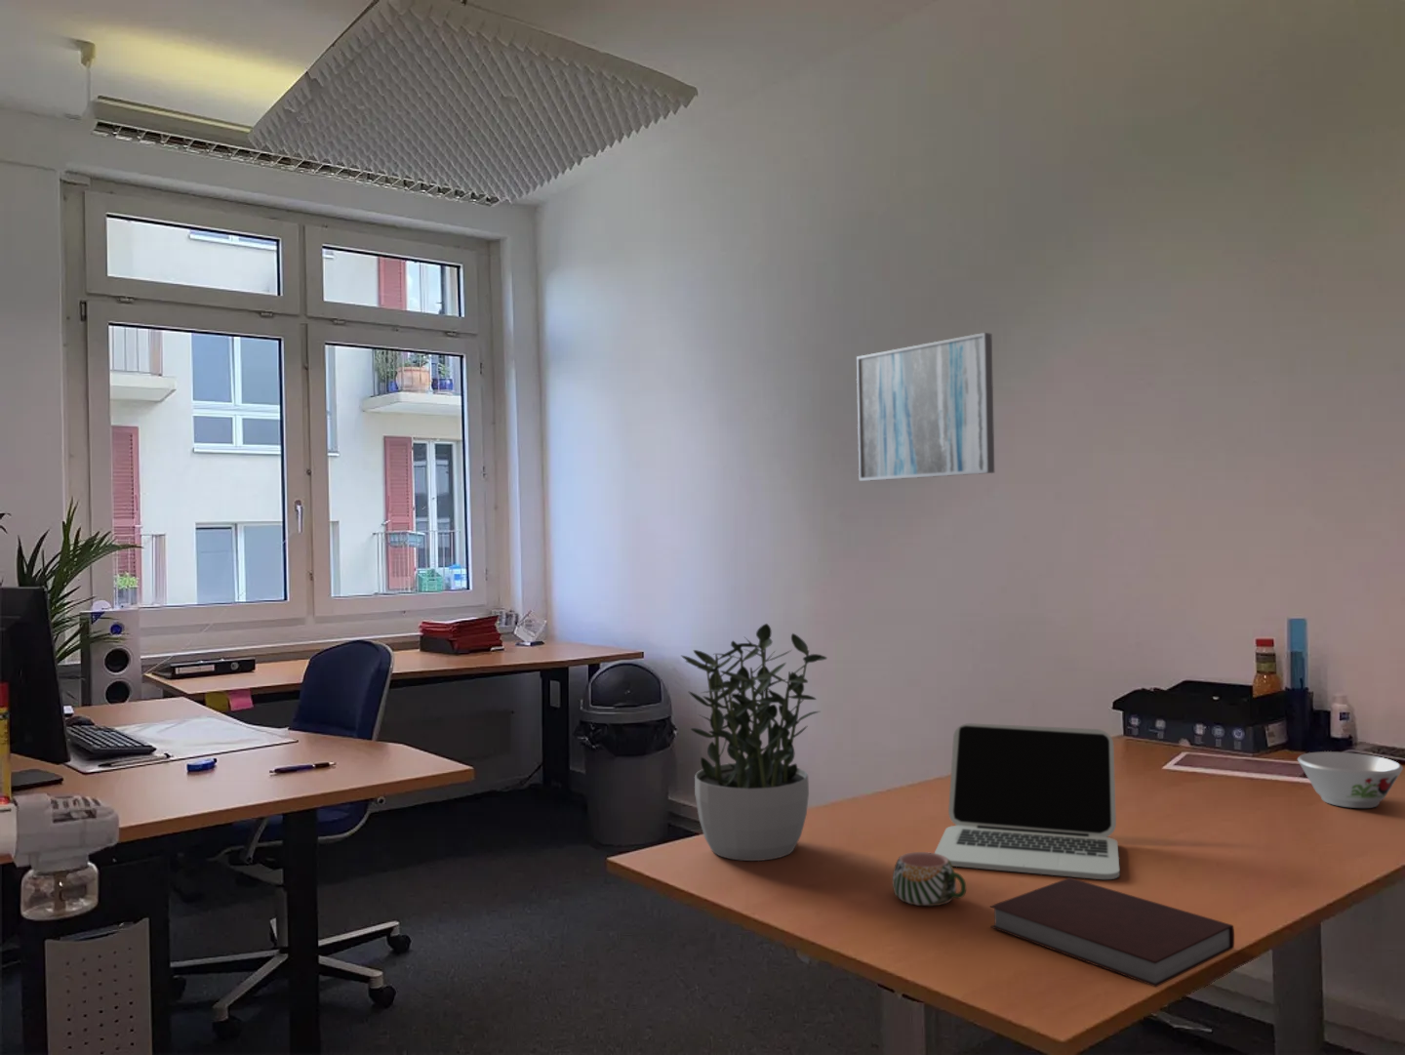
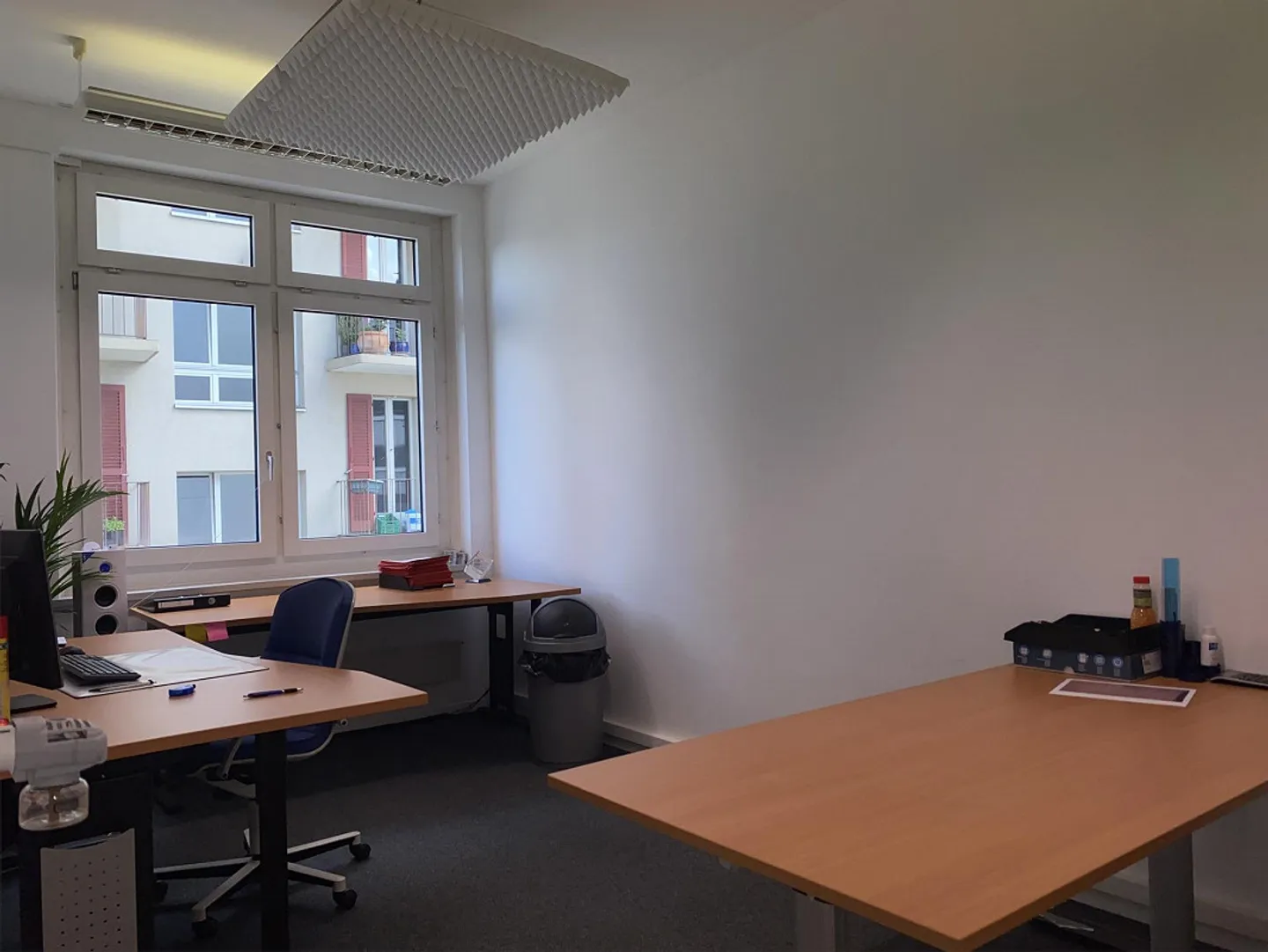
- laptop [934,723,1120,880]
- notebook [989,877,1235,987]
- mug [892,851,967,907]
- potted plant [680,623,829,862]
- wall art [855,331,995,482]
- bowl [1296,750,1404,809]
